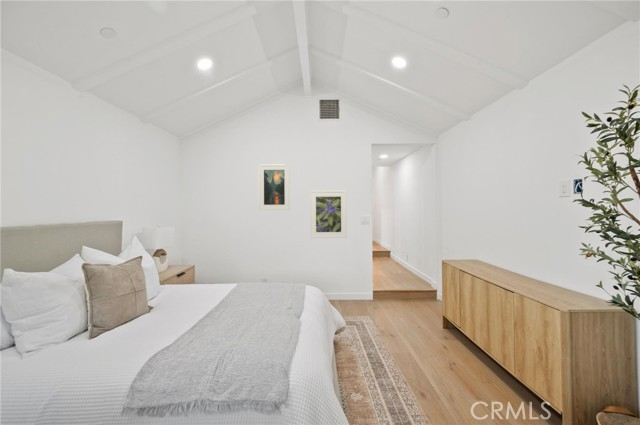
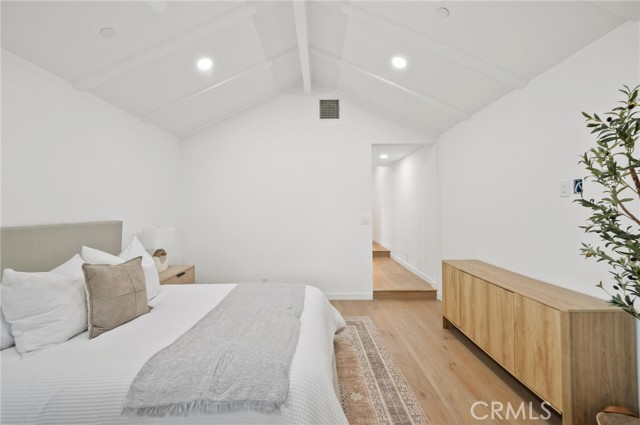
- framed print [258,163,291,211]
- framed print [309,190,348,239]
